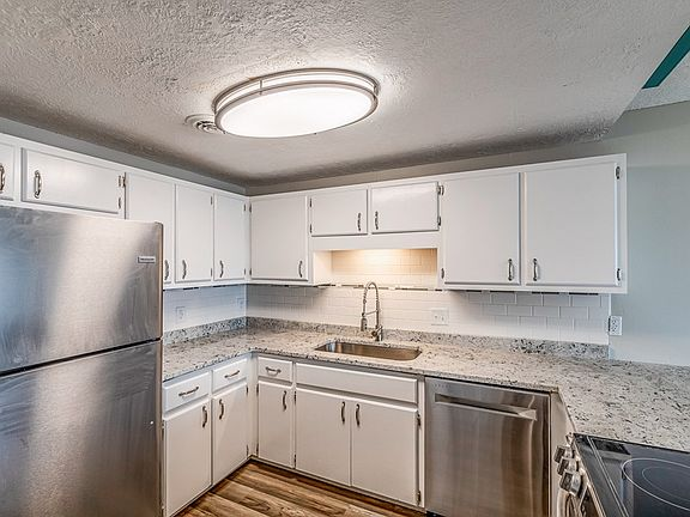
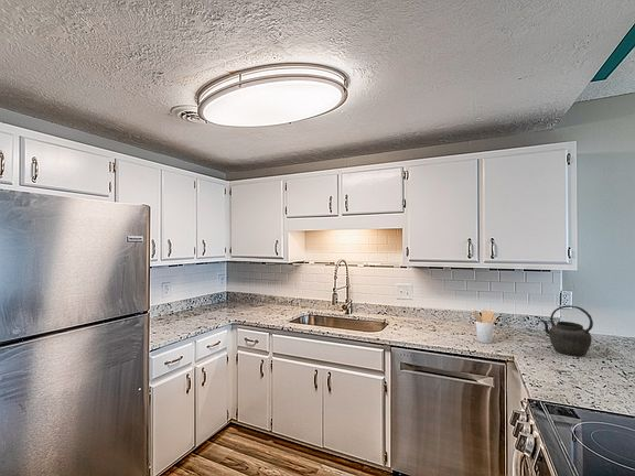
+ kettle [539,304,594,357]
+ utensil holder [473,309,498,344]
